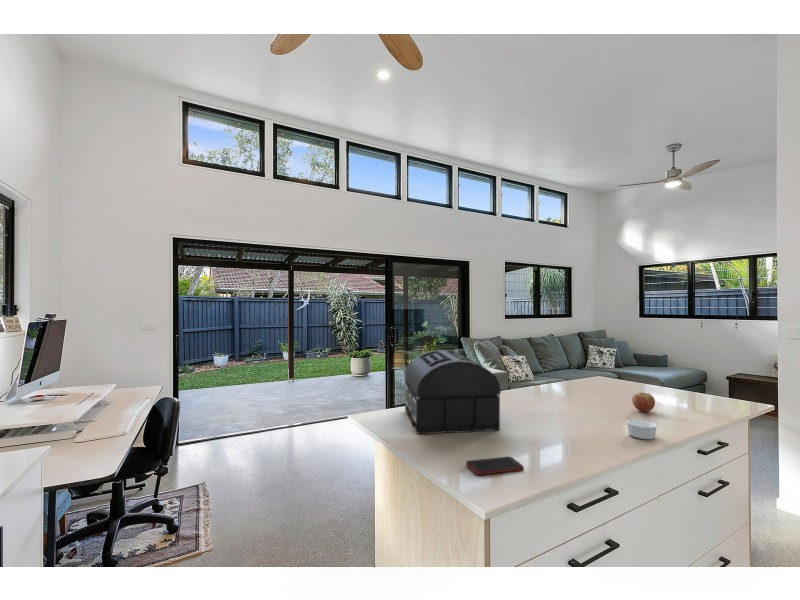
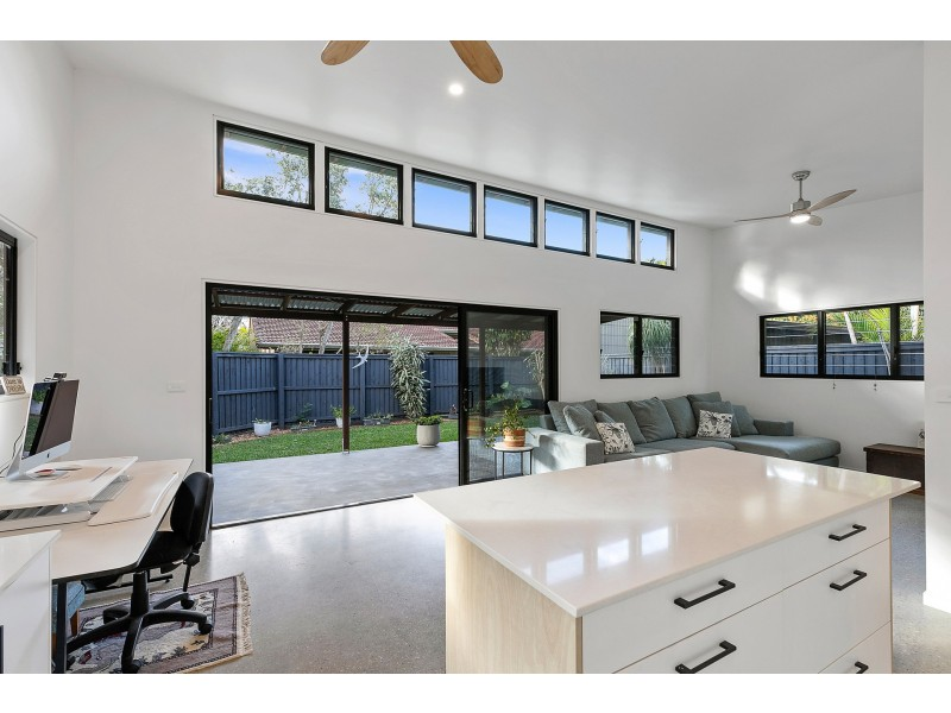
- treasure chest [404,349,502,435]
- cell phone [465,456,525,476]
- fruit [631,392,656,413]
- ramekin [626,419,658,440]
